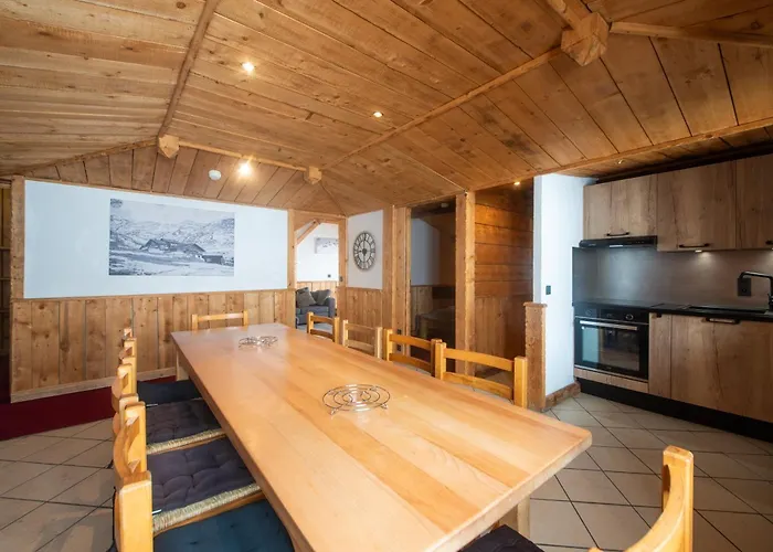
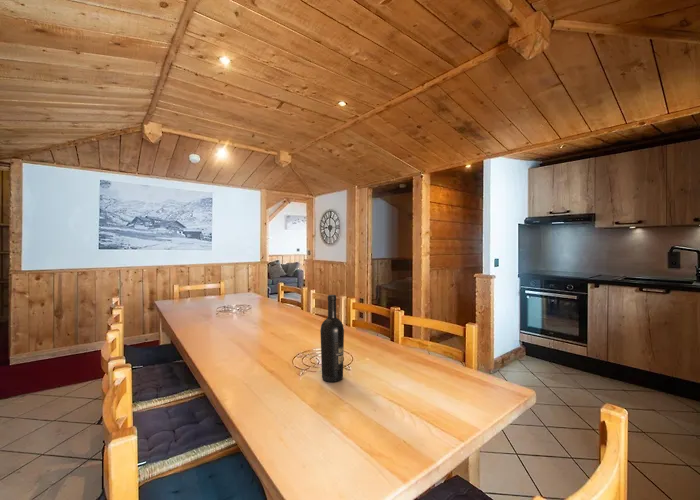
+ wine bottle [319,294,345,383]
